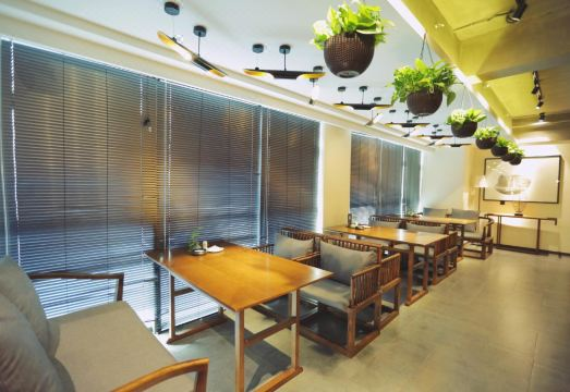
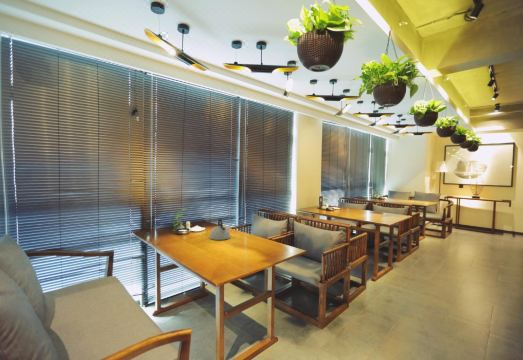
+ kettle [208,218,232,241]
